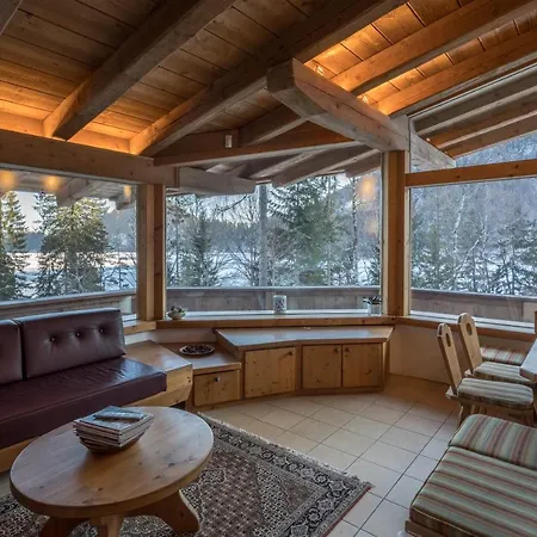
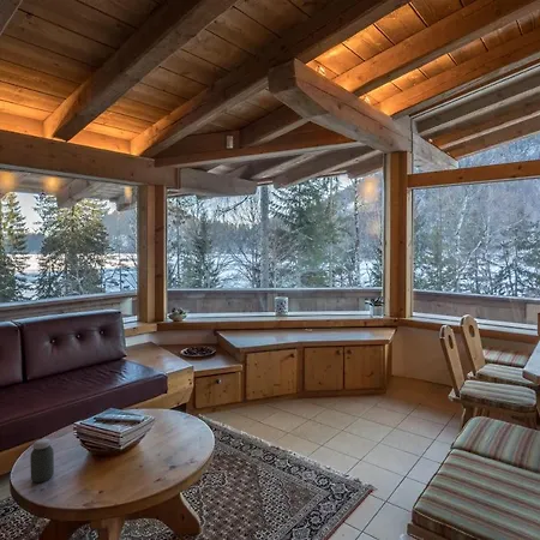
+ jar [29,438,55,484]
